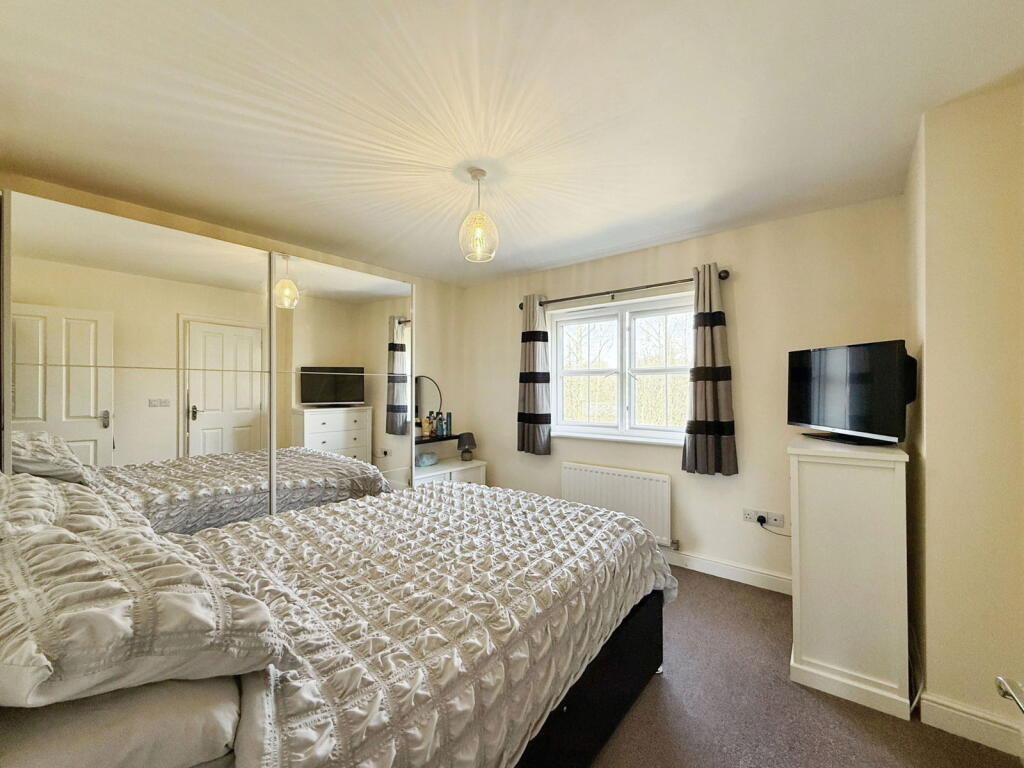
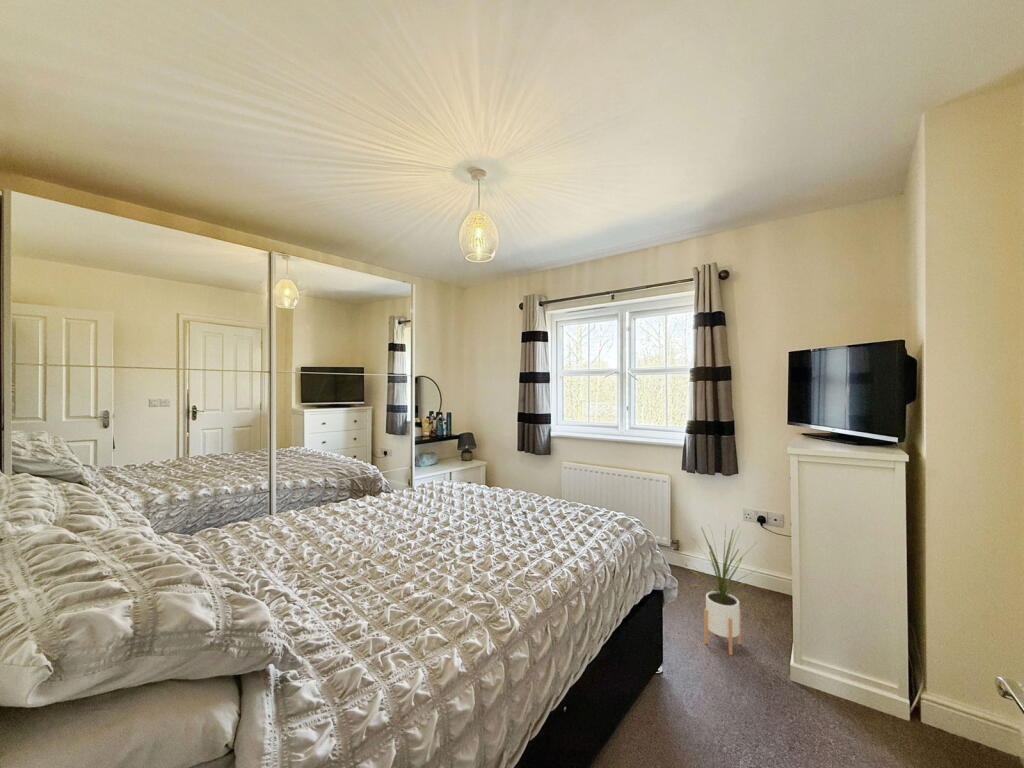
+ house plant [690,524,763,656]
